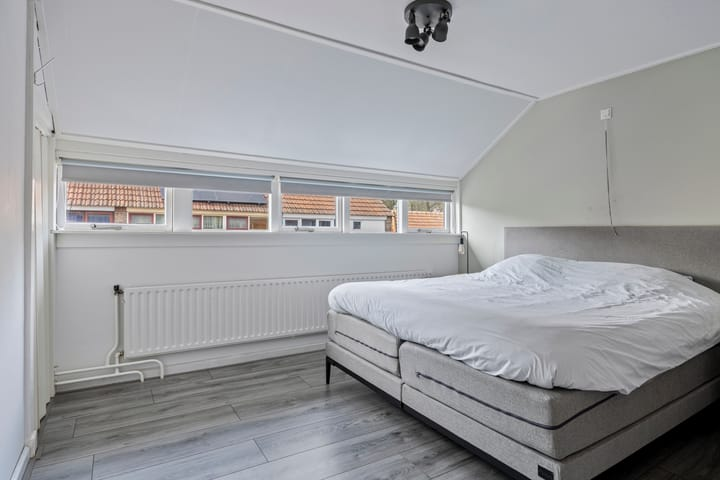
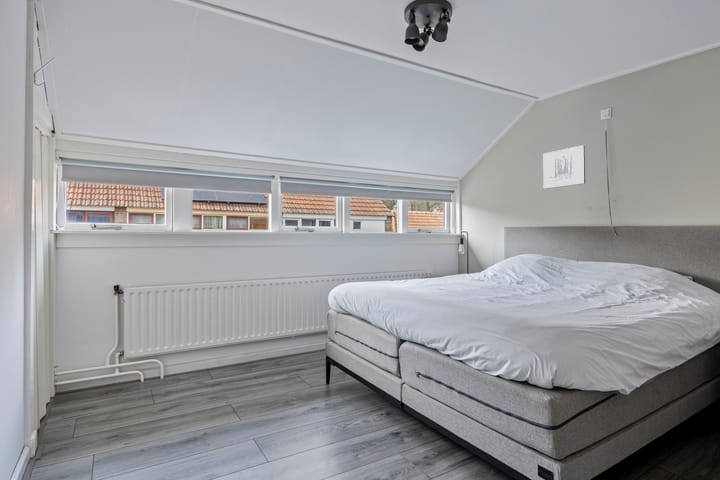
+ wall art [542,144,586,190]
